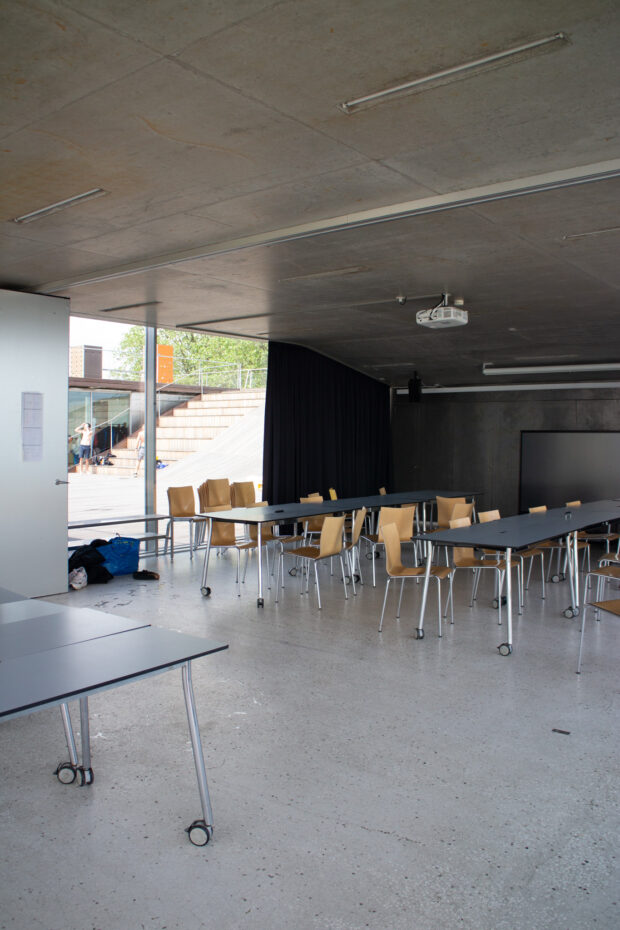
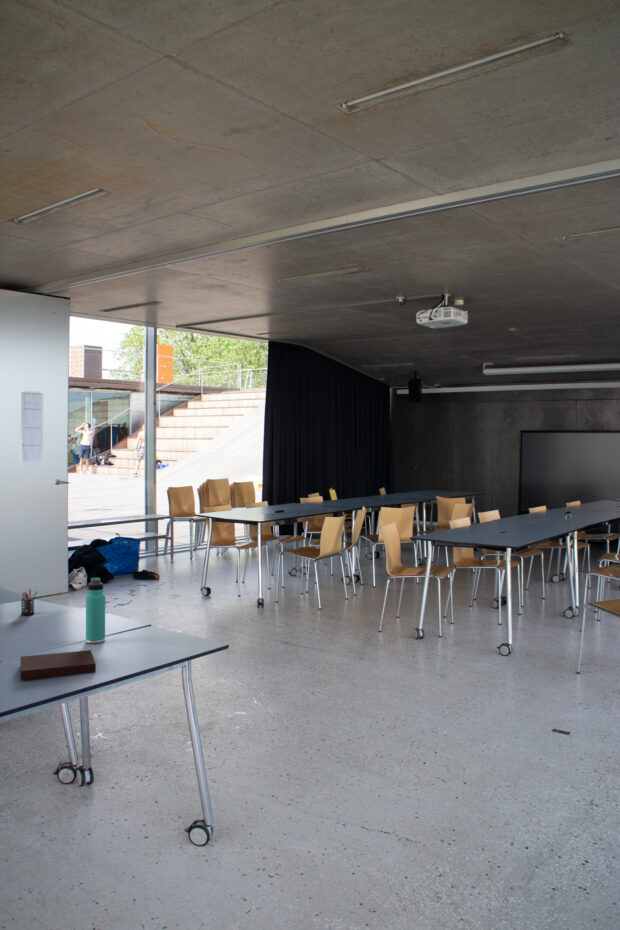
+ thermos bottle [85,577,106,644]
+ notebook [19,649,97,681]
+ pen holder [20,588,38,616]
